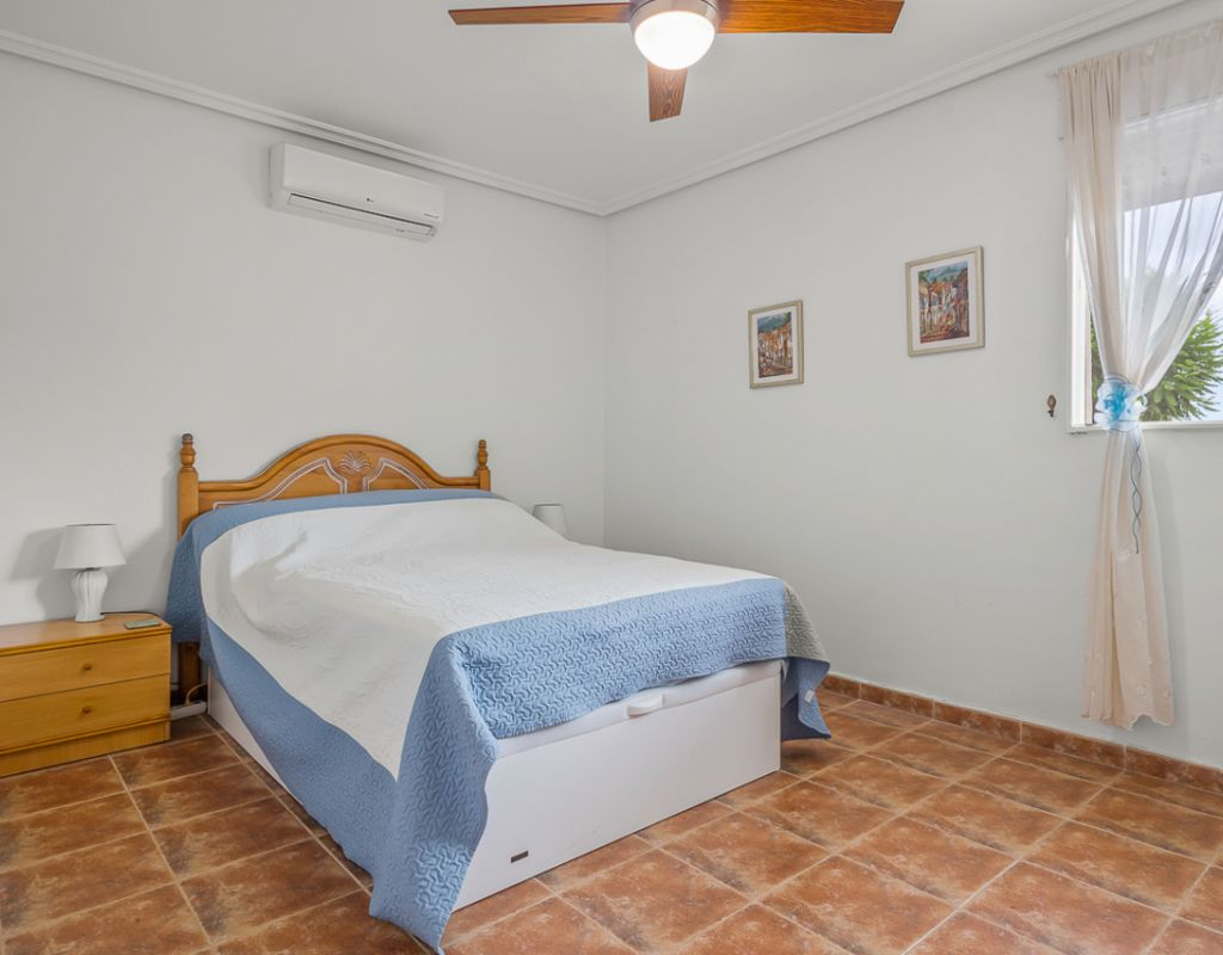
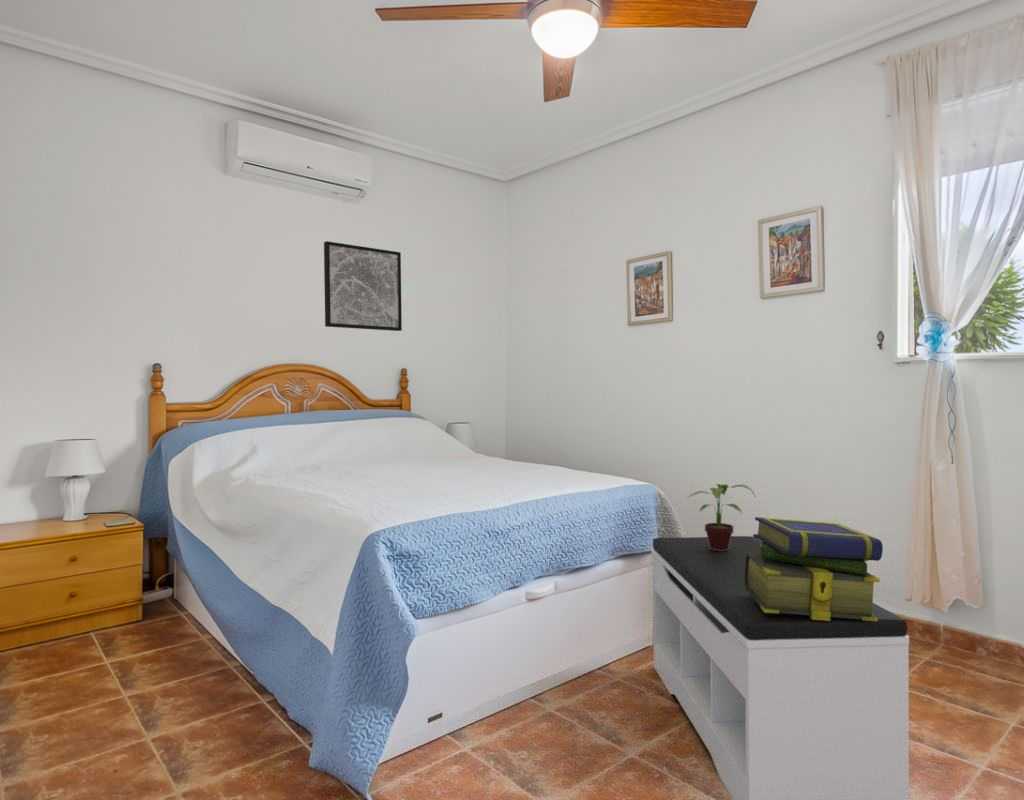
+ wall art [323,240,403,332]
+ potted plant [686,483,756,551]
+ bench [650,535,910,800]
+ stack of books [744,516,884,621]
